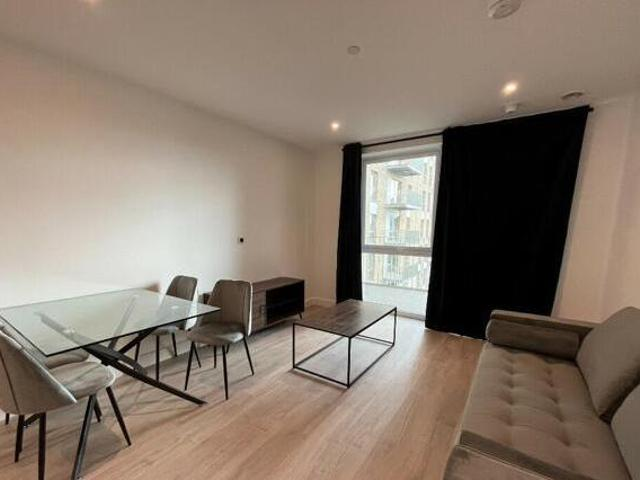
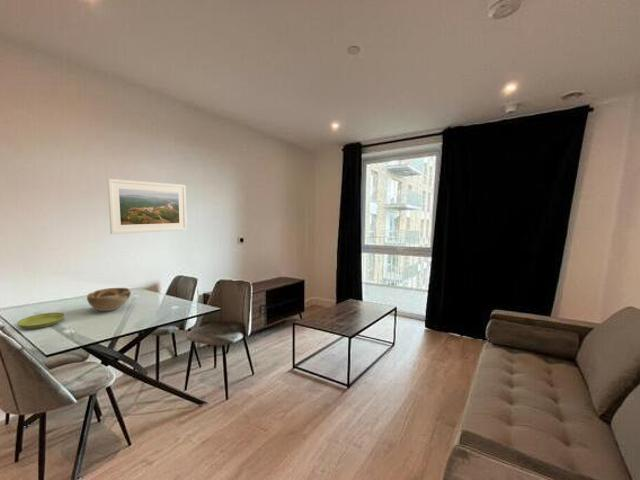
+ decorative bowl [86,287,132,312]
+ saucer [16,312,66,330]
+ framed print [106,178,188,235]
